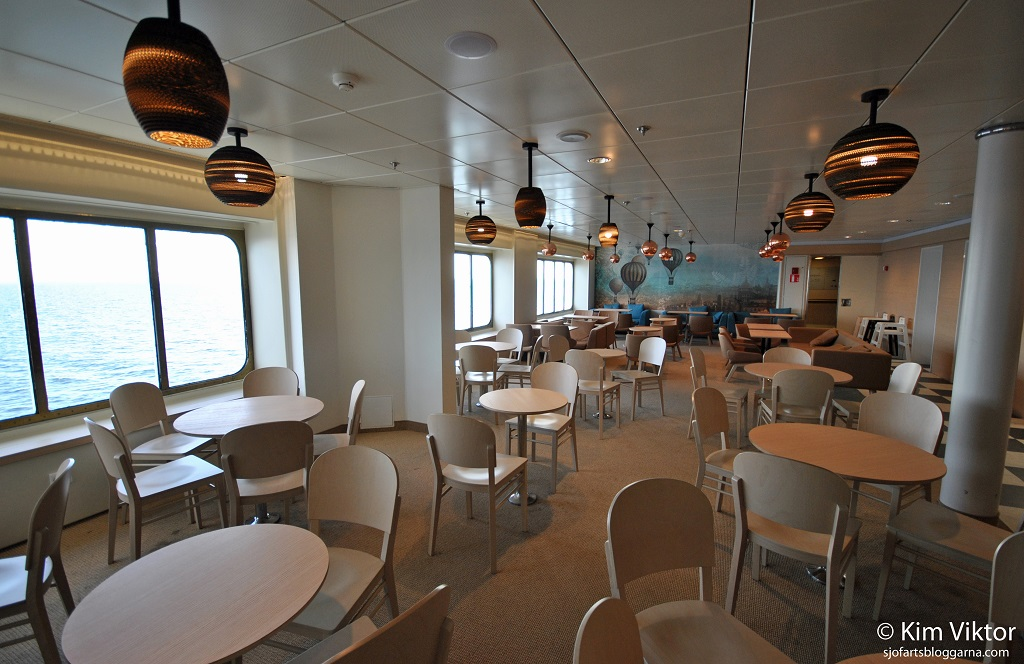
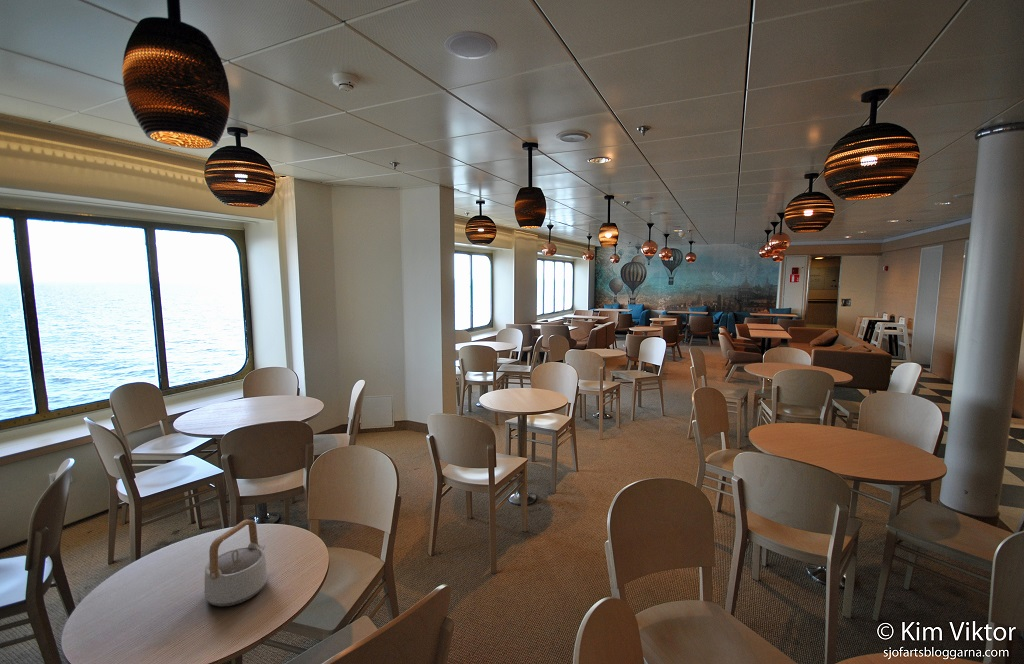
+ teapot [204,518,268,608]
